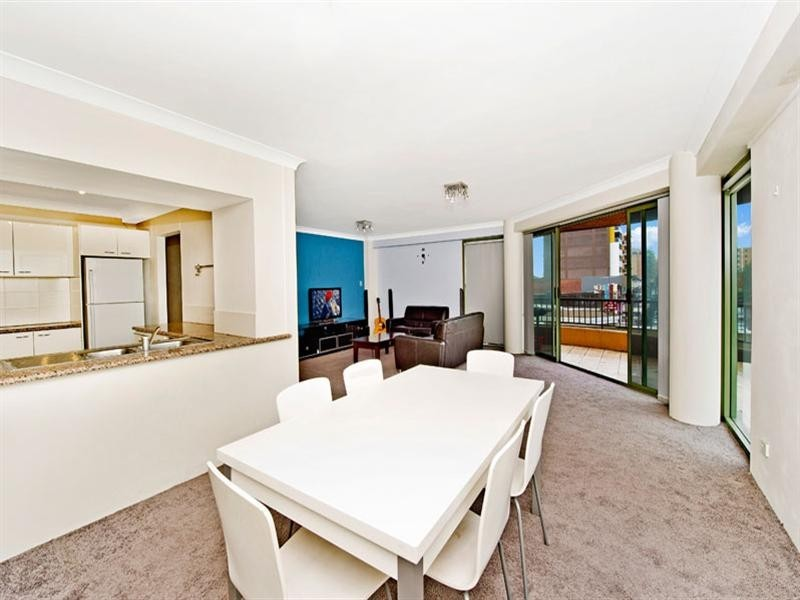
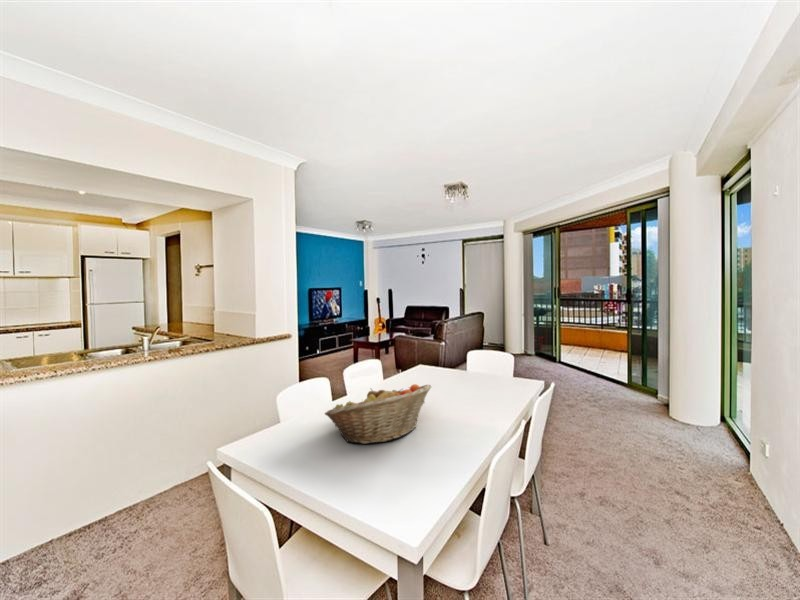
+ fruit basket [324,383,433,445]
